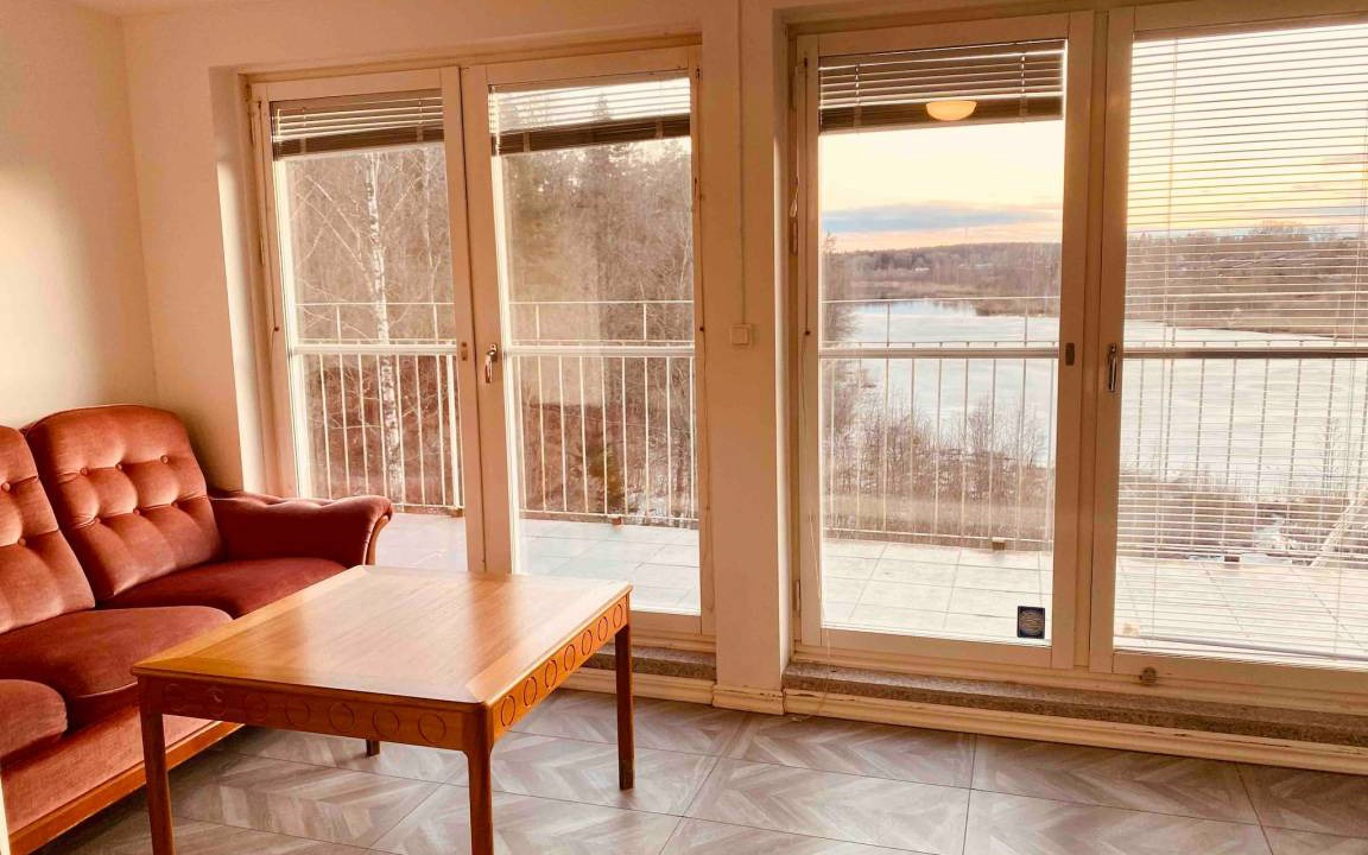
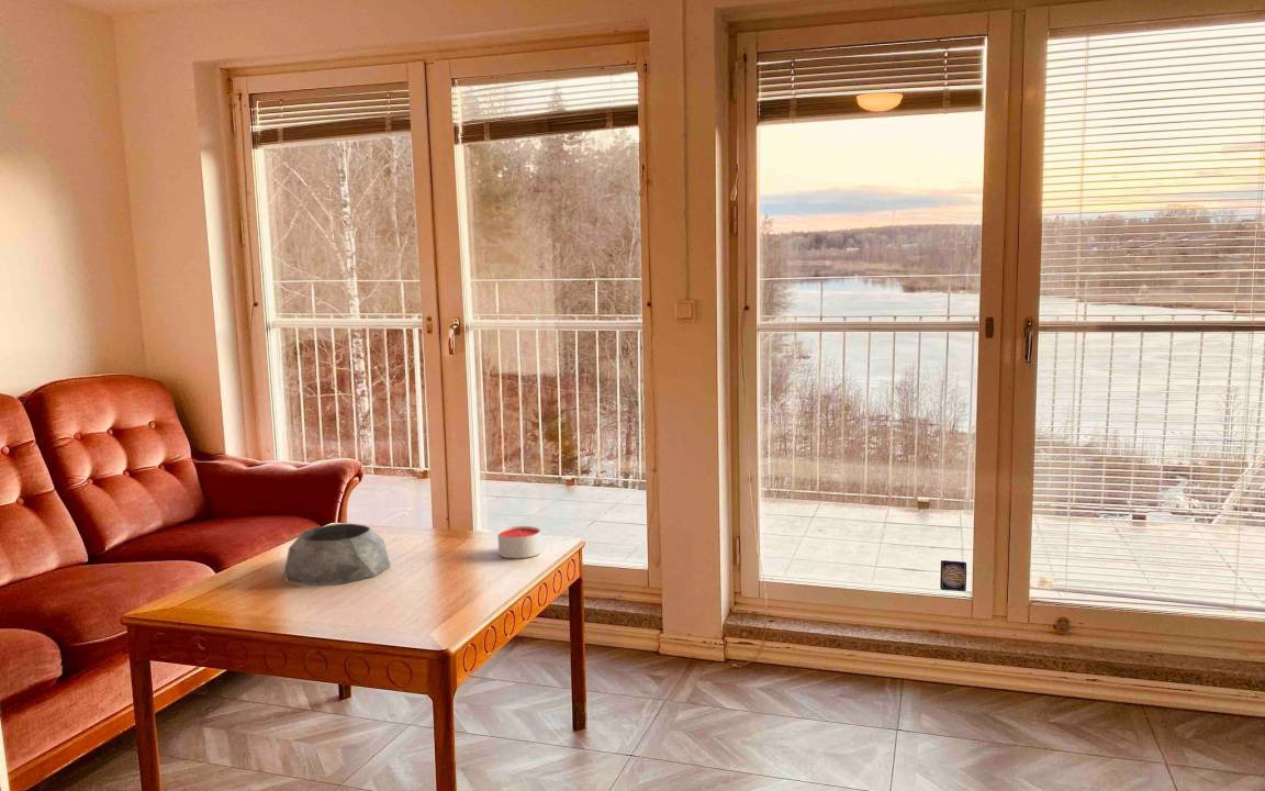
+ candle [496,525,542,559]
+ plant pot [283,523,391,587]
